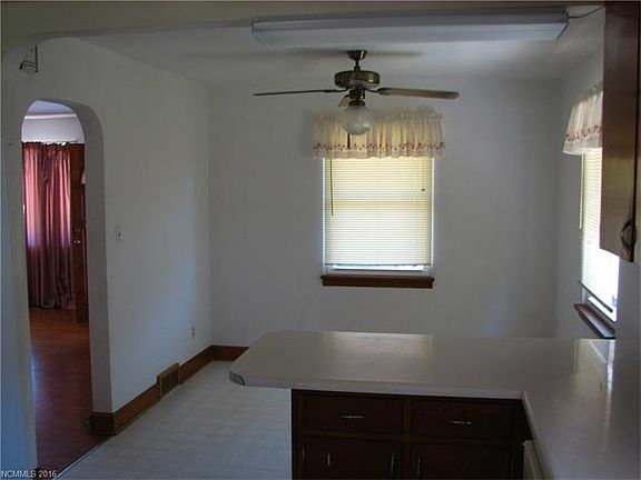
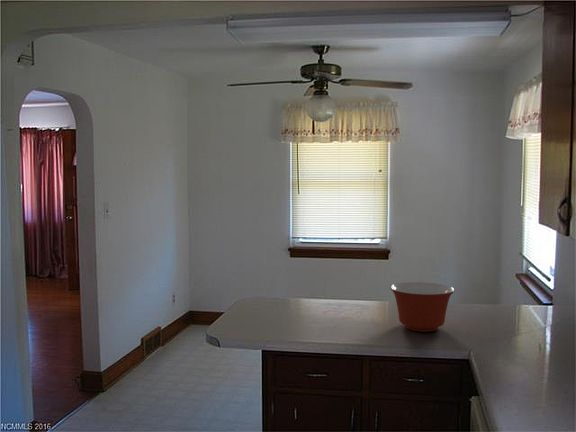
+ mixing bowl [389,281,456,333]
